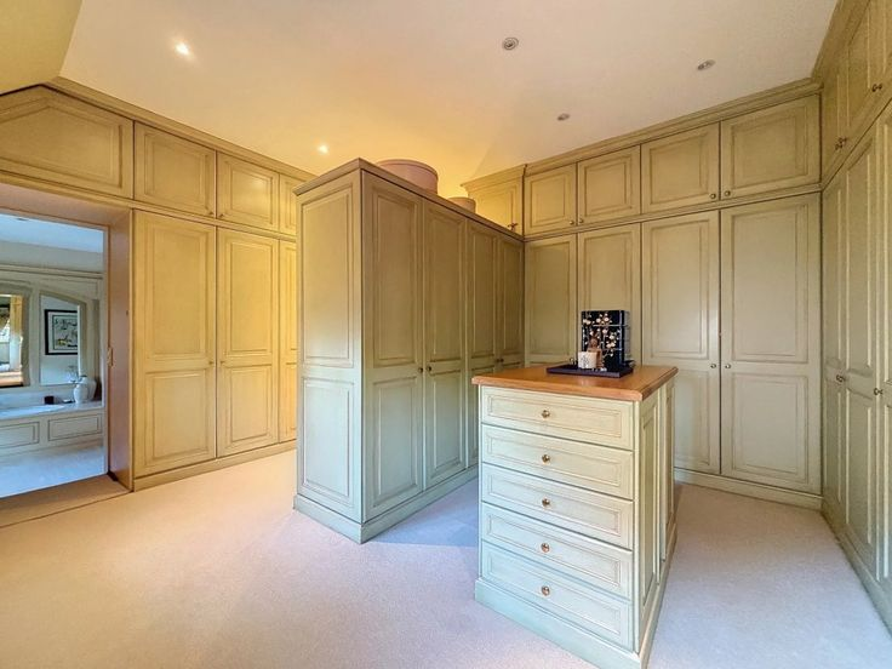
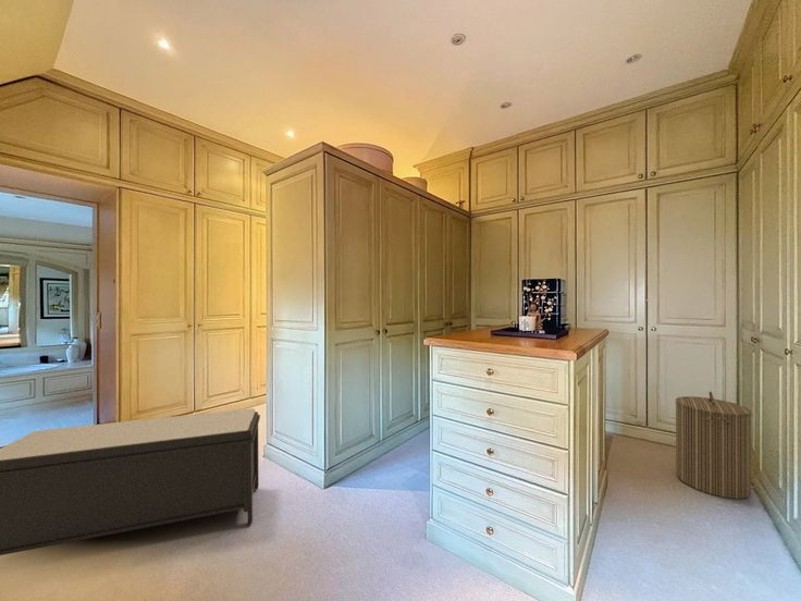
+ laundry hamper [675,391,752,500]
+ bench [0,407,261,556]
